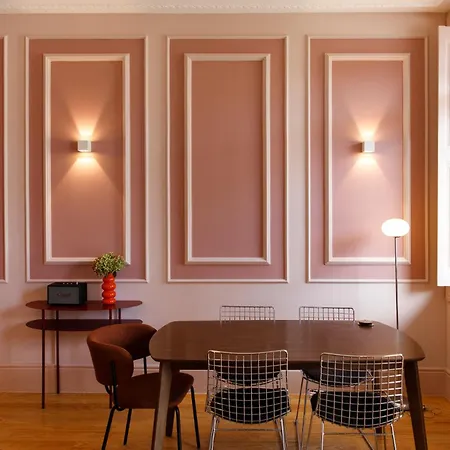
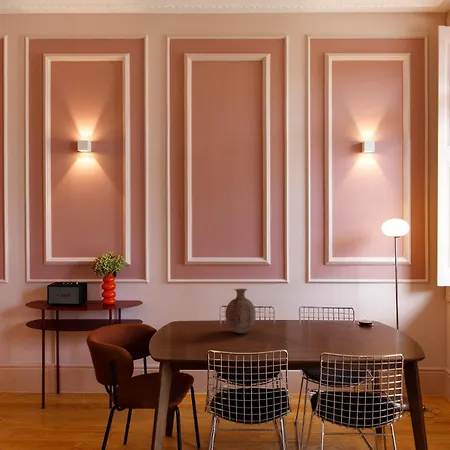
+ vase [224,288,257,334]
